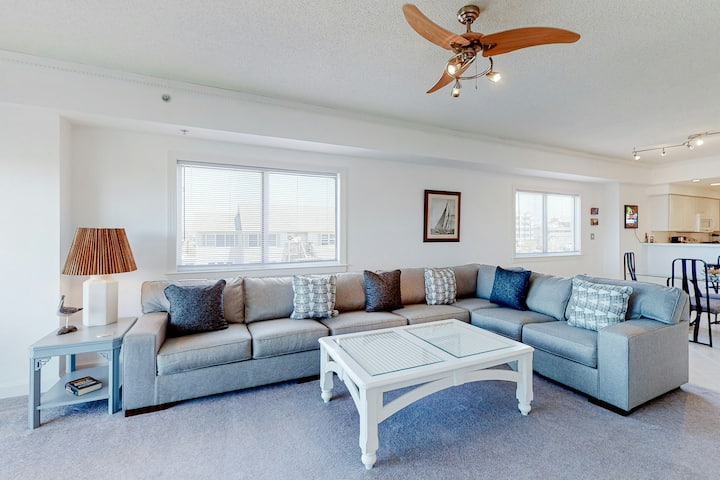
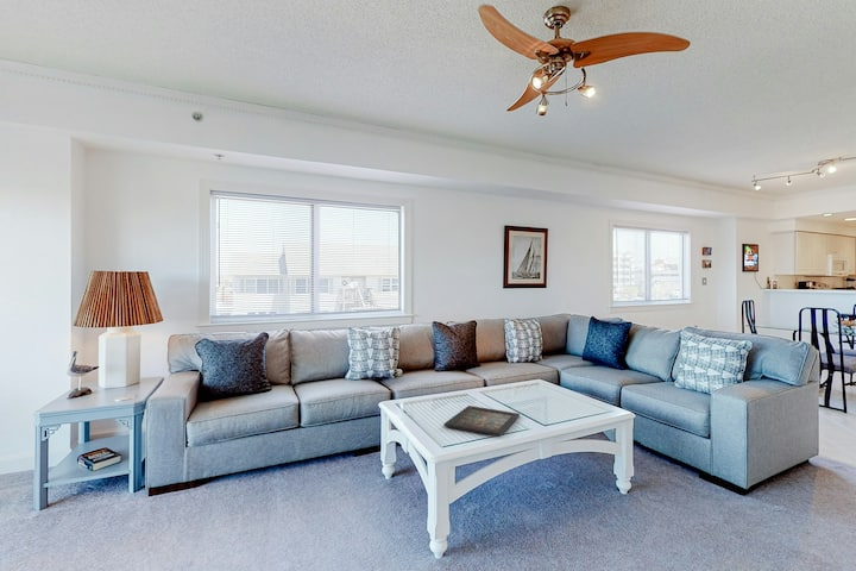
+ icon panel [443,404,521,437]
